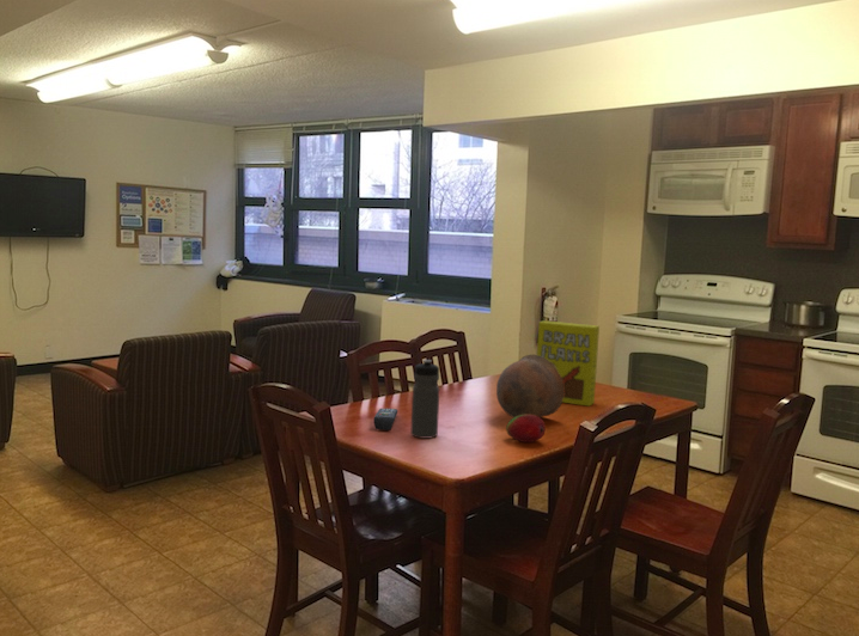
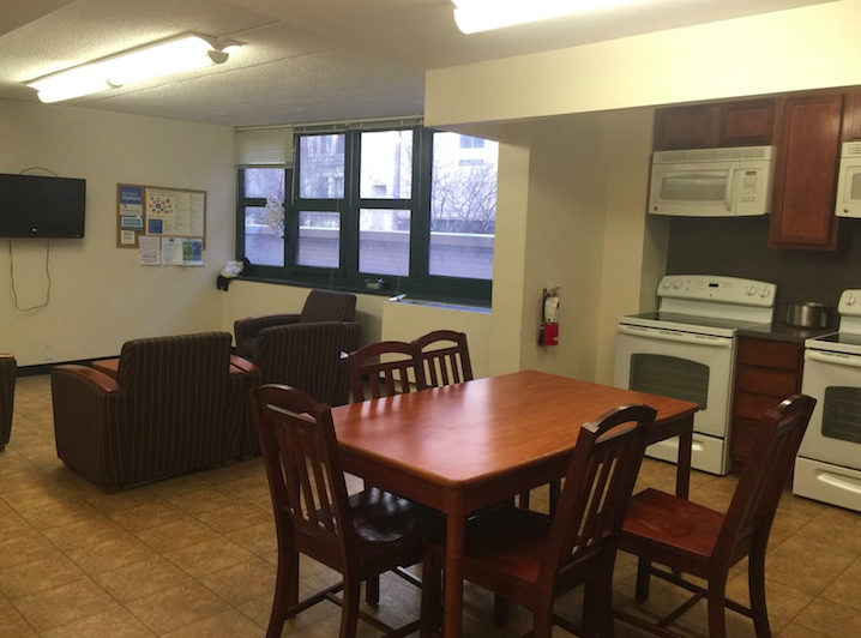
- cereal box [536,319,601,408]
- fruit [505,415,547,444]
- bowl [495,354,565,418]
- water bottle [409,359,440,439]
- remote control [372,408,398,432]
